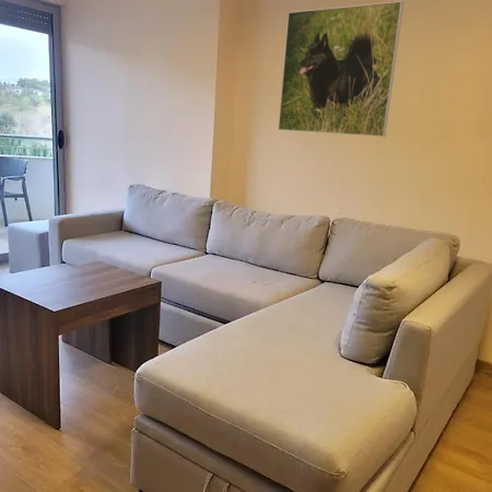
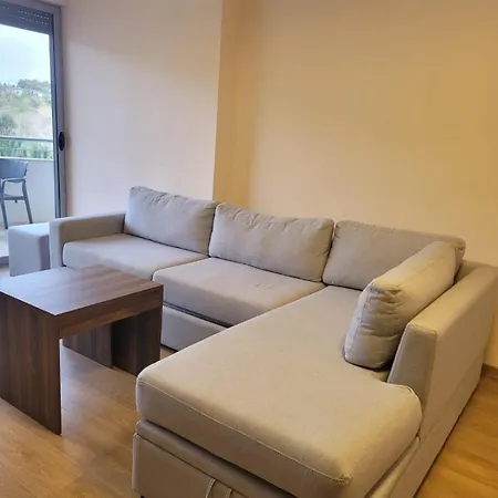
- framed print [278,0,405,138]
